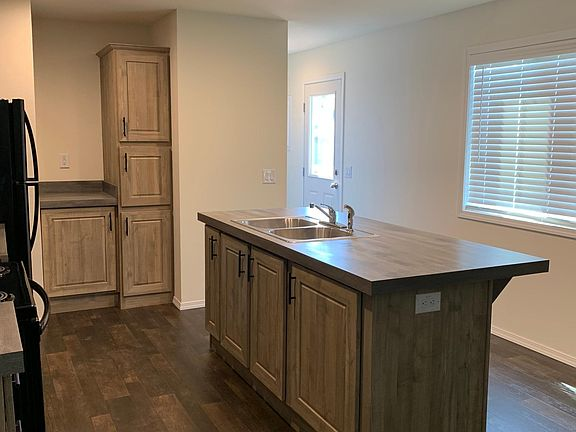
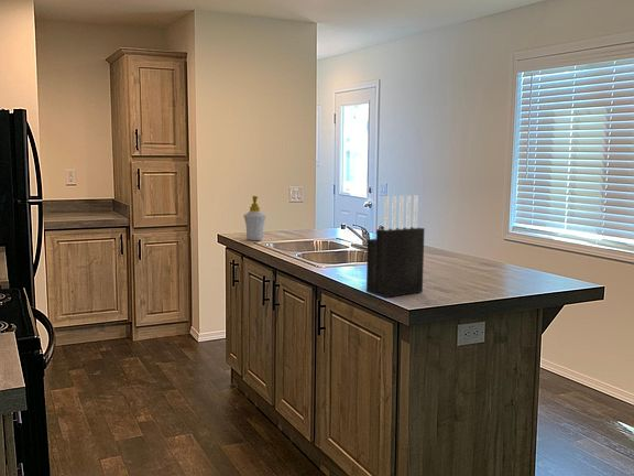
+ knife block [365,194,426,299]
+ soap bottle [243,195,267,241]
